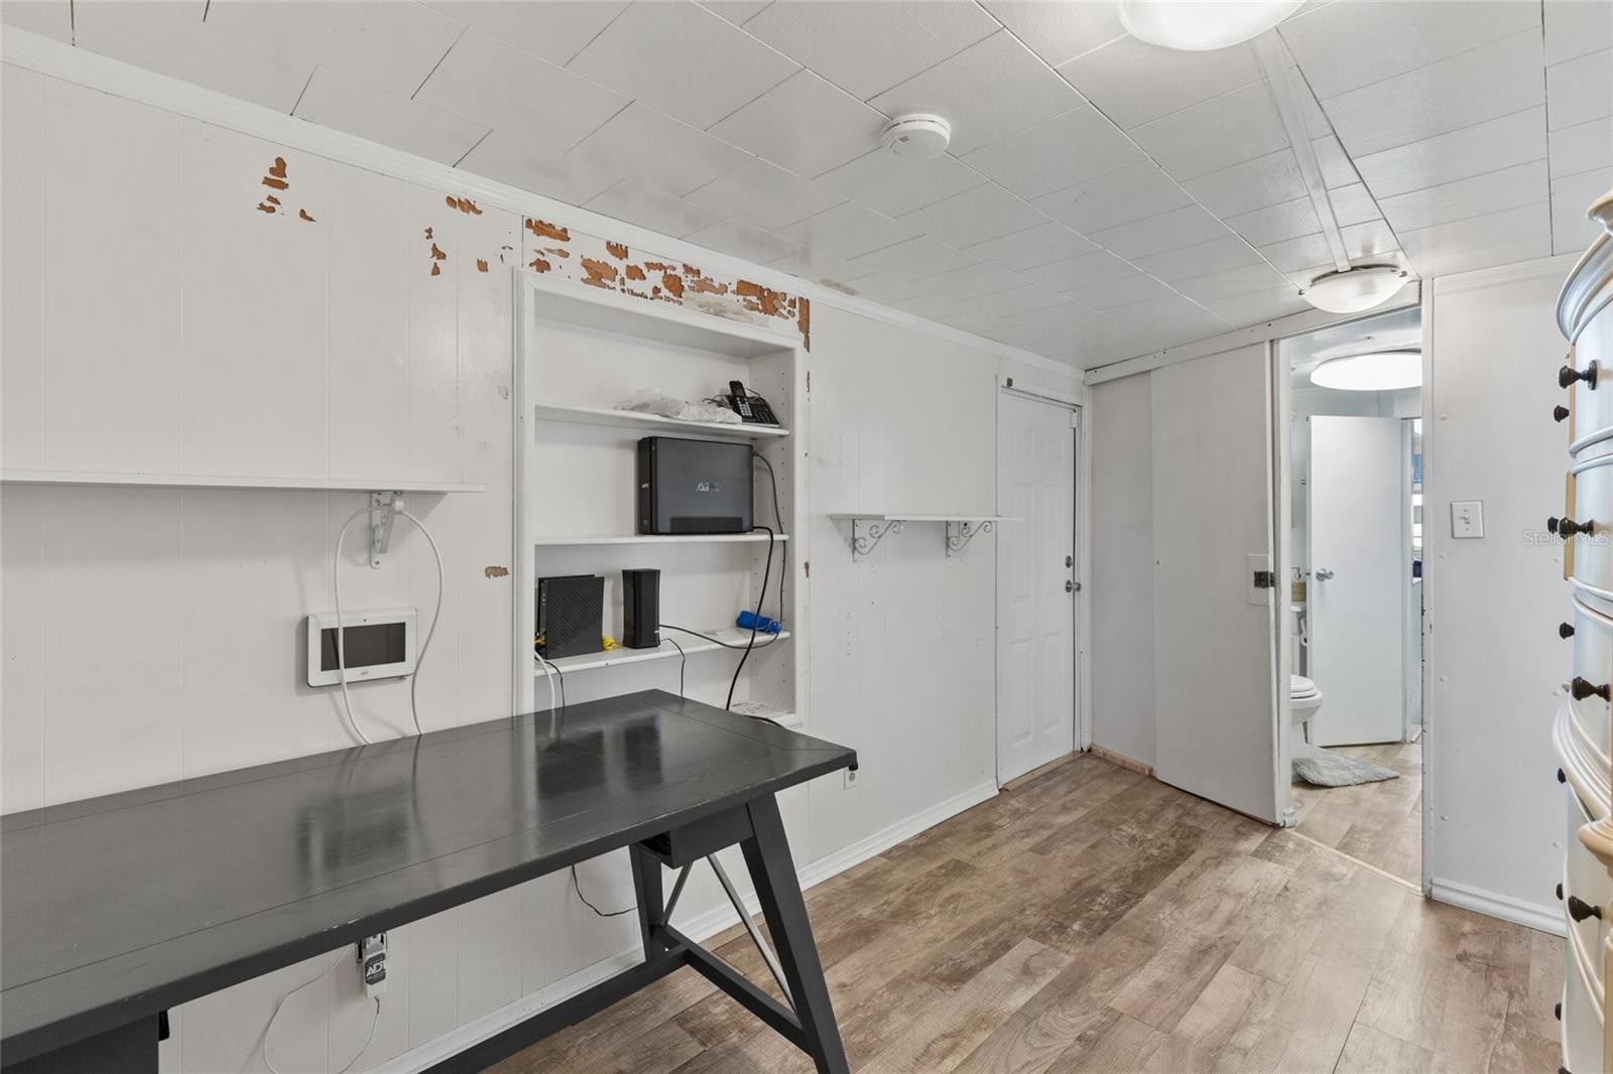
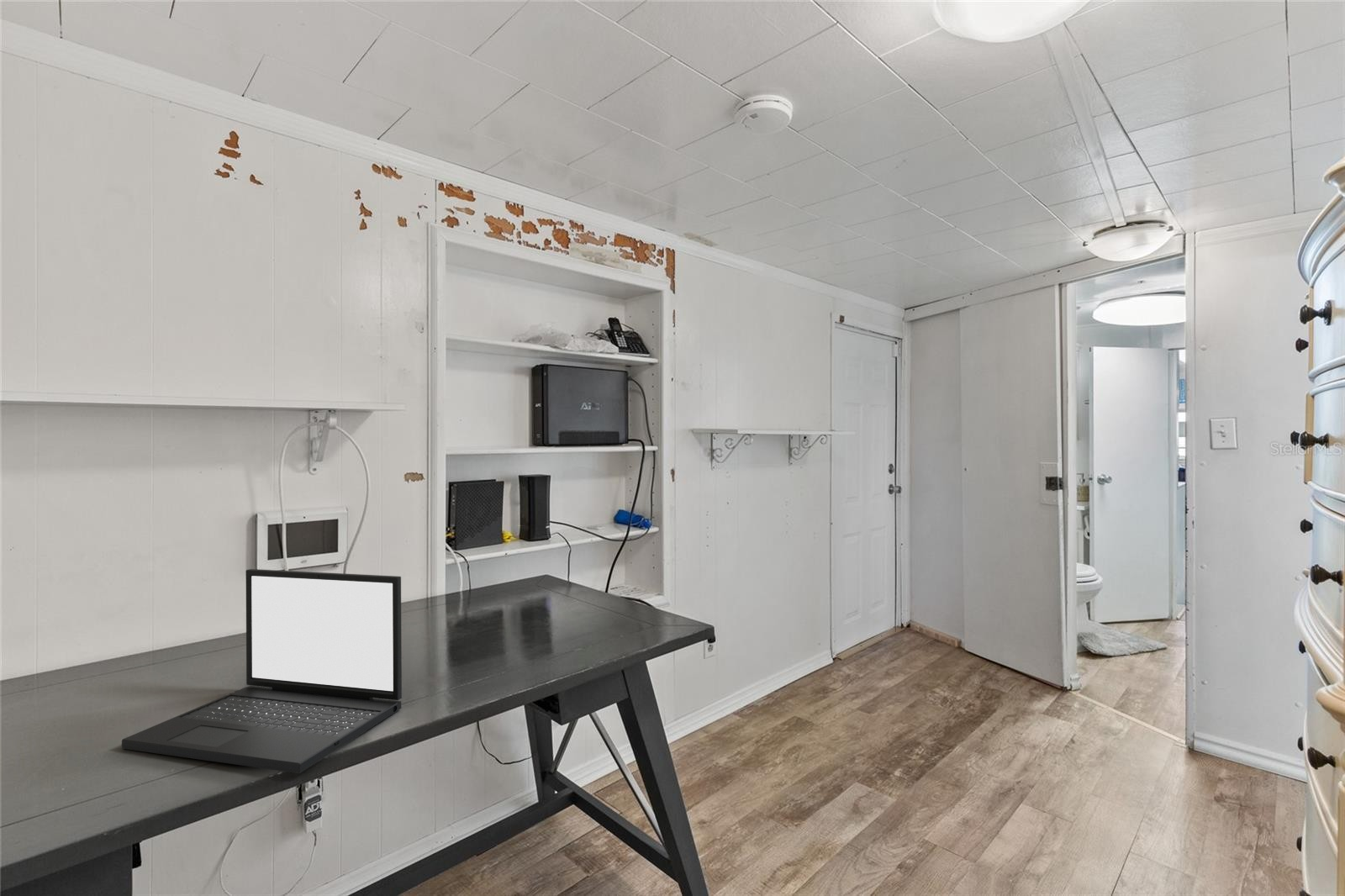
+ laptop [121,568,403,774]
